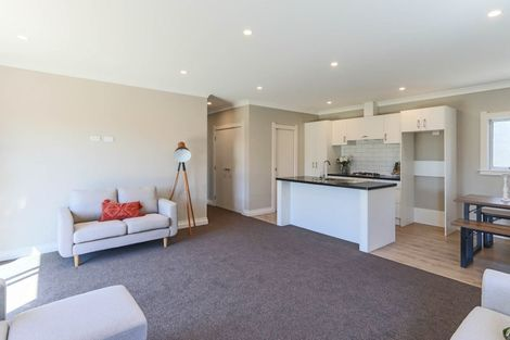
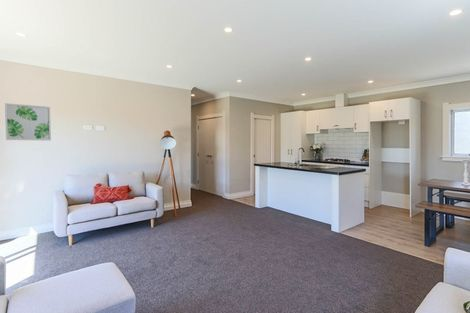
+ wall art [4,102,52,142]
